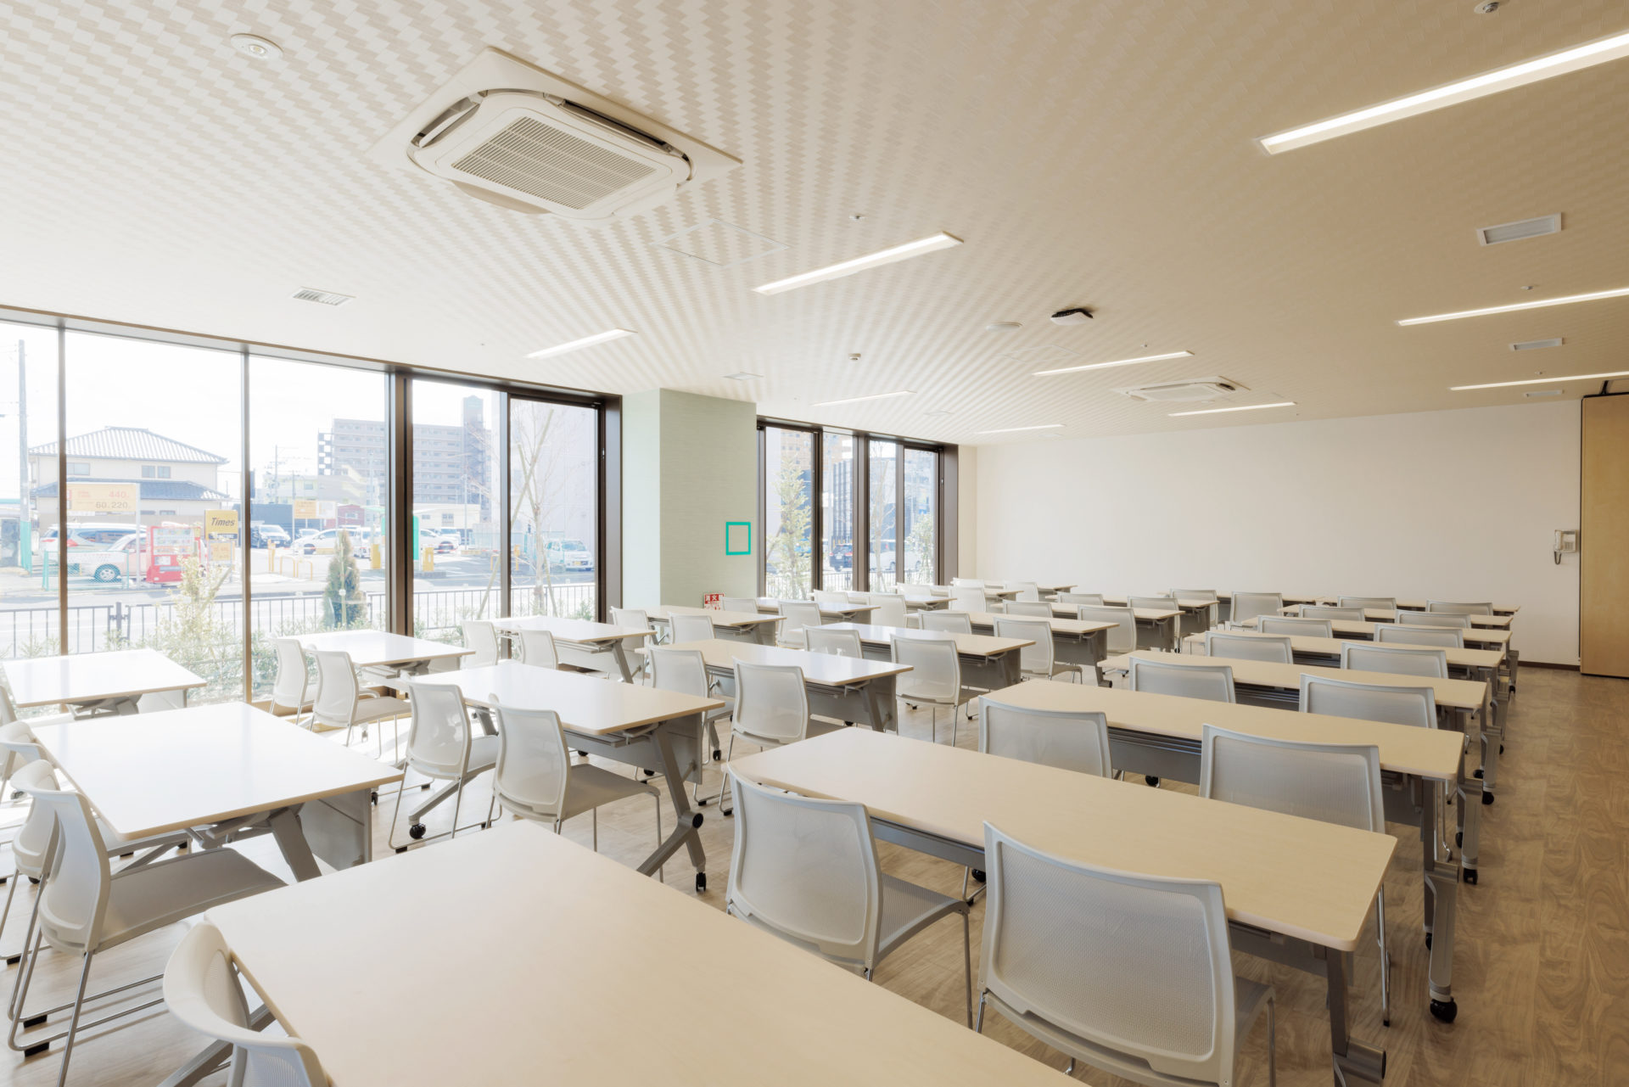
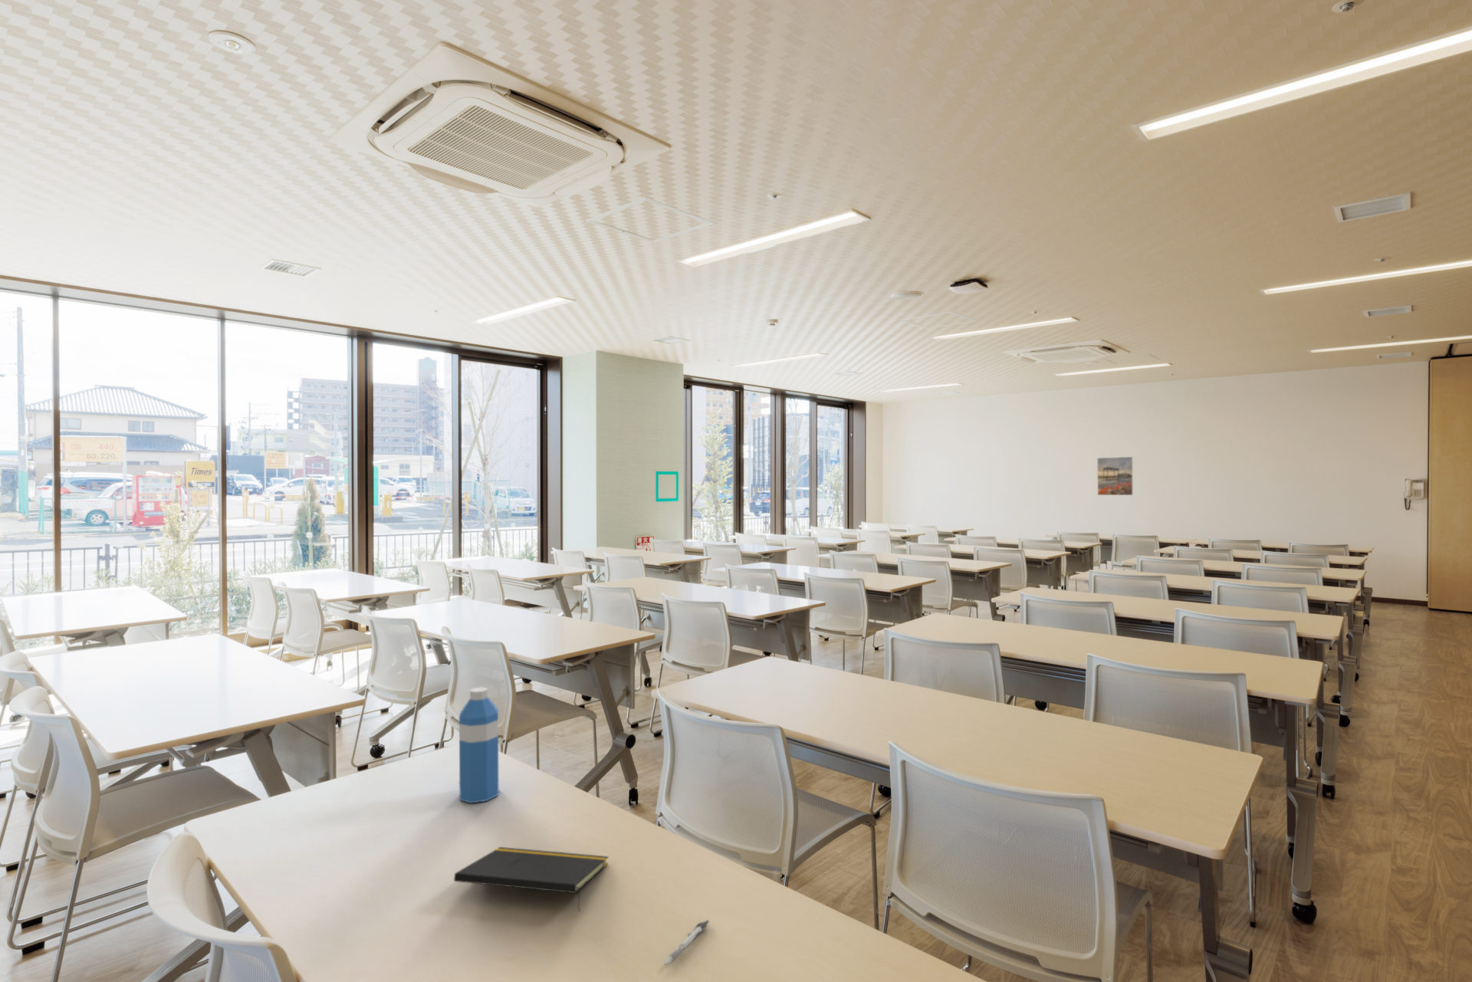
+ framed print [1096,456,1134,496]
+ notepad [453,846,608,912]
+ pen [663,920,710,966]
+ water bottle [458,686,499,804]
